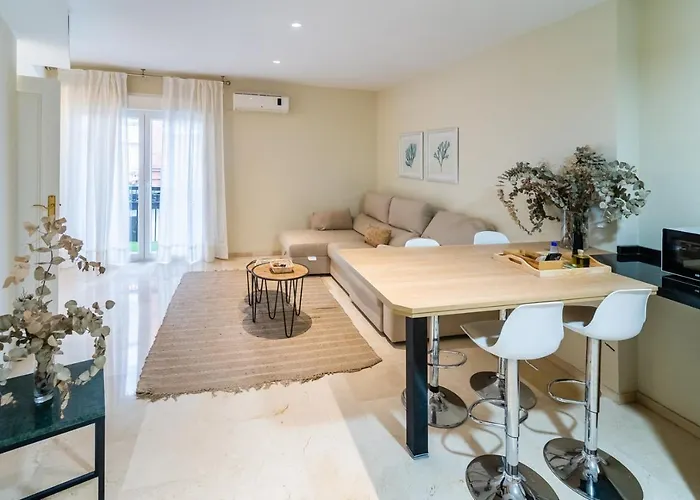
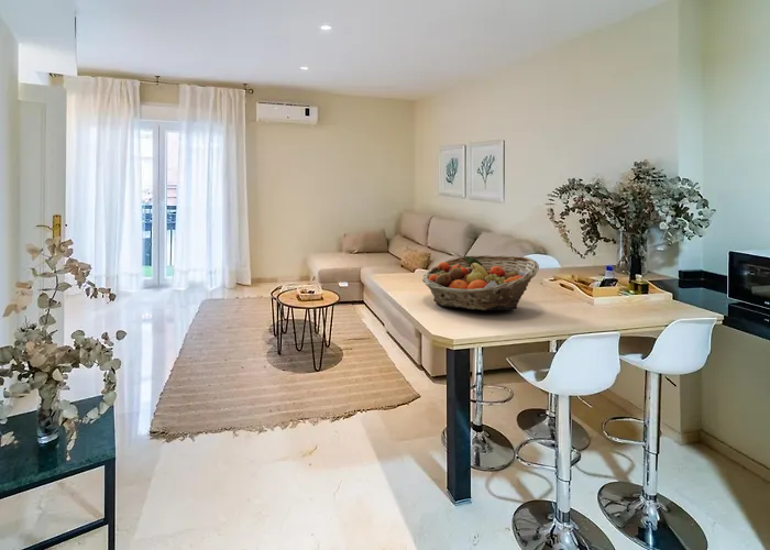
+ fruit basket [421,254,540,311]
